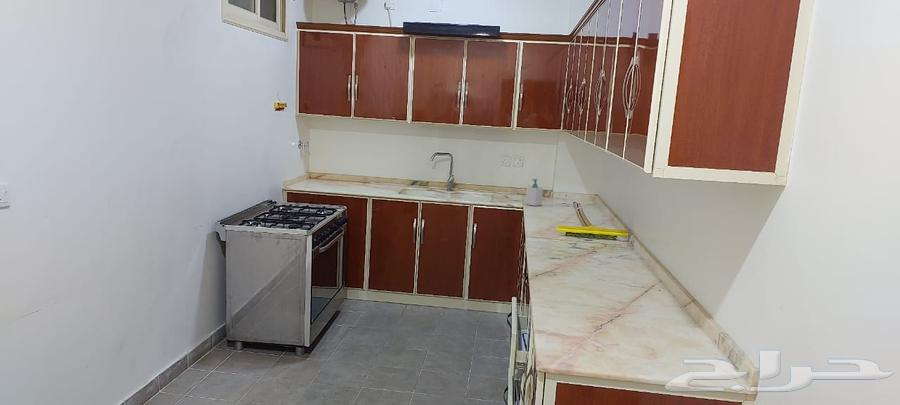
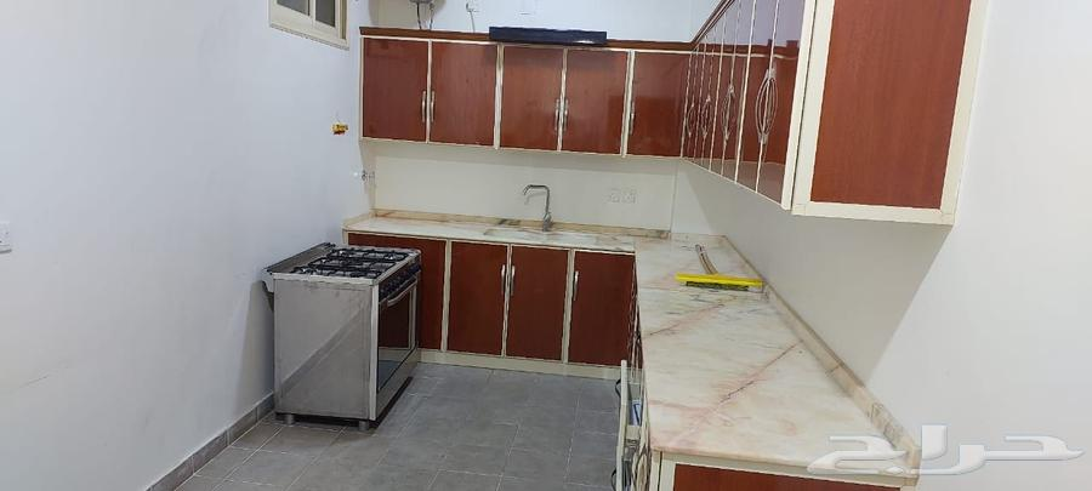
- soap bottle [525,178,544,207]
